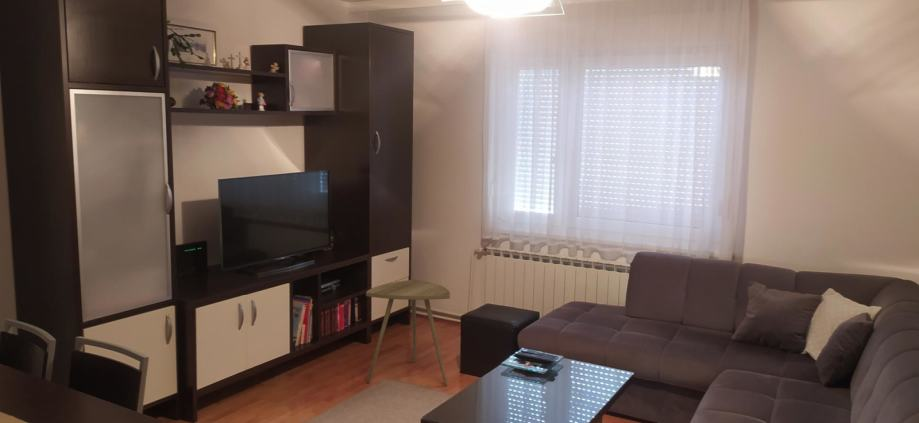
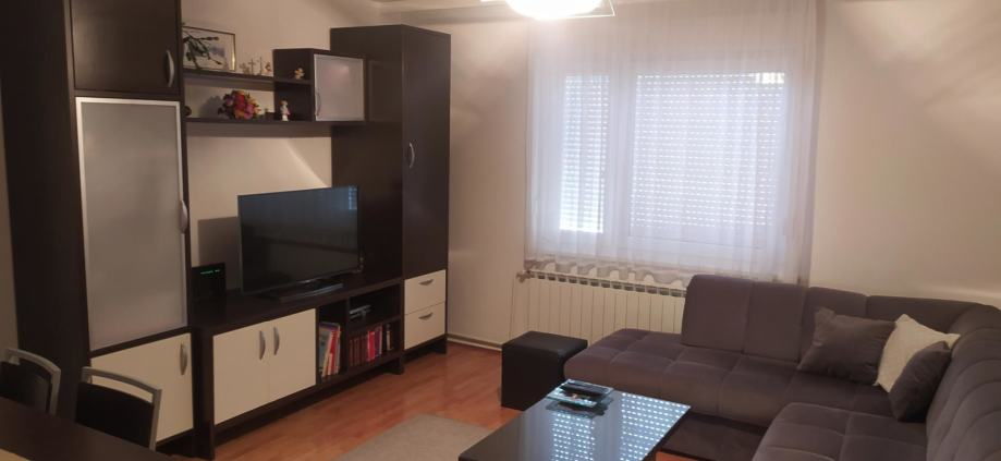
- side table [365,279,451,386]
